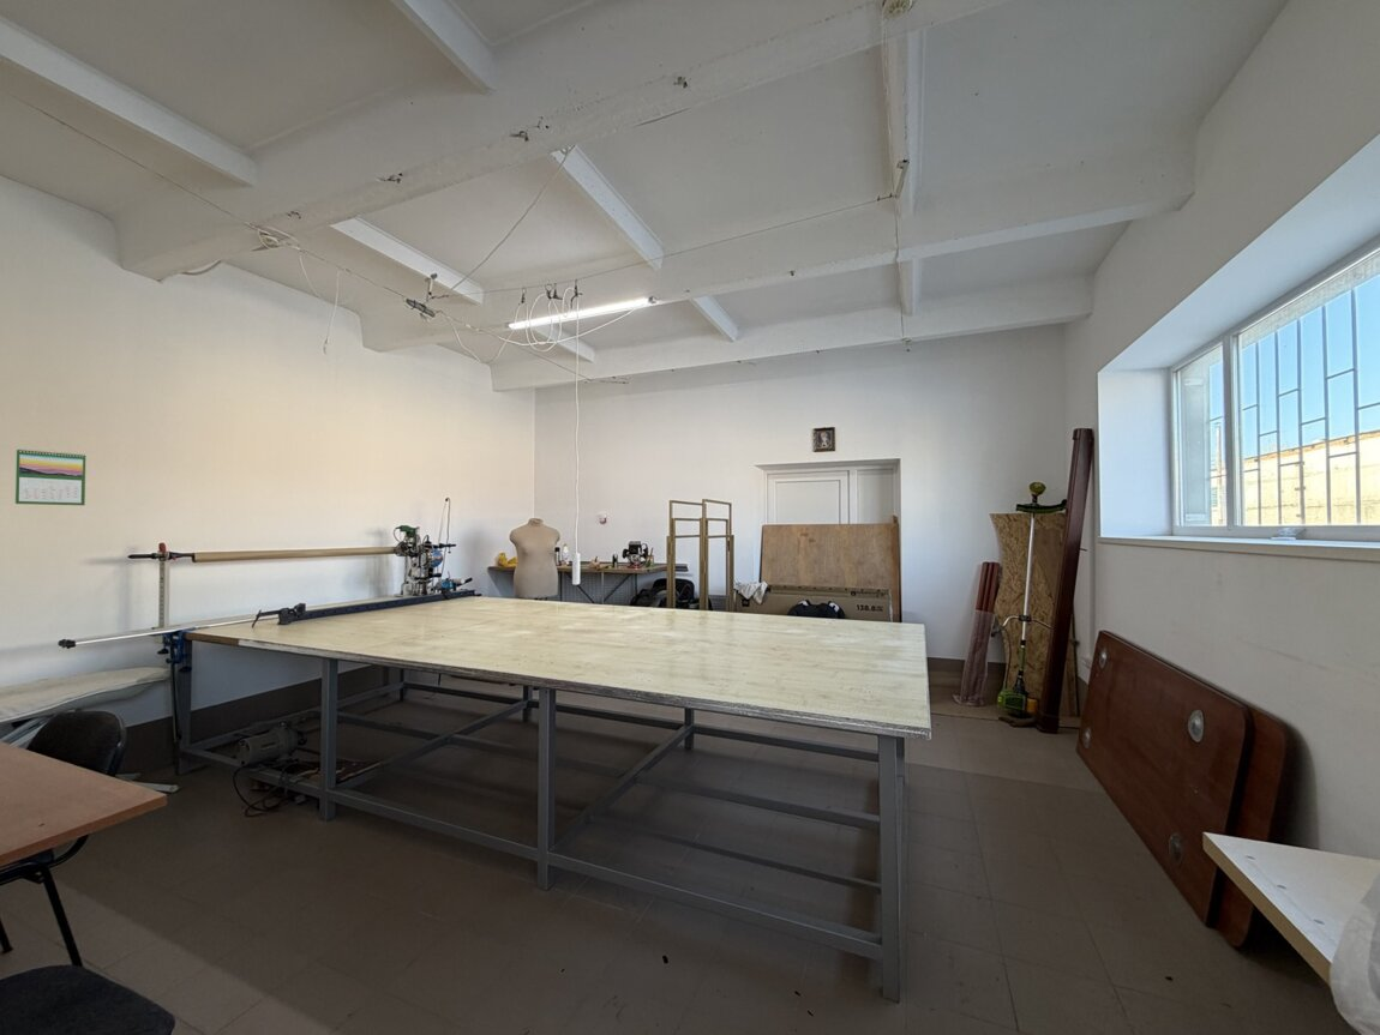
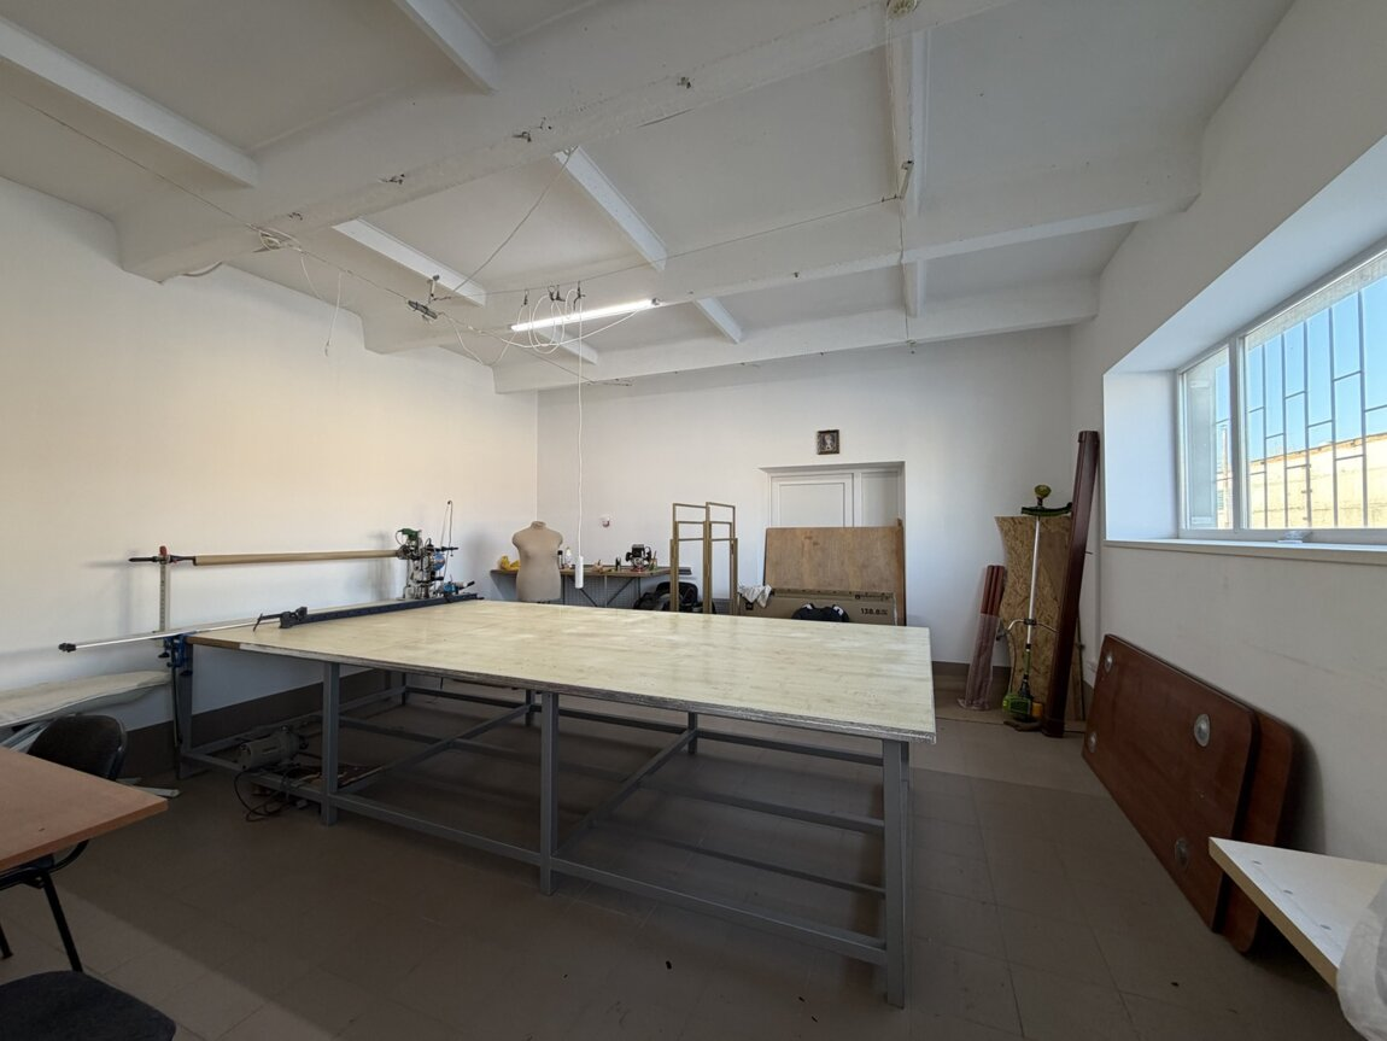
- calendar [14,447,86,506]
